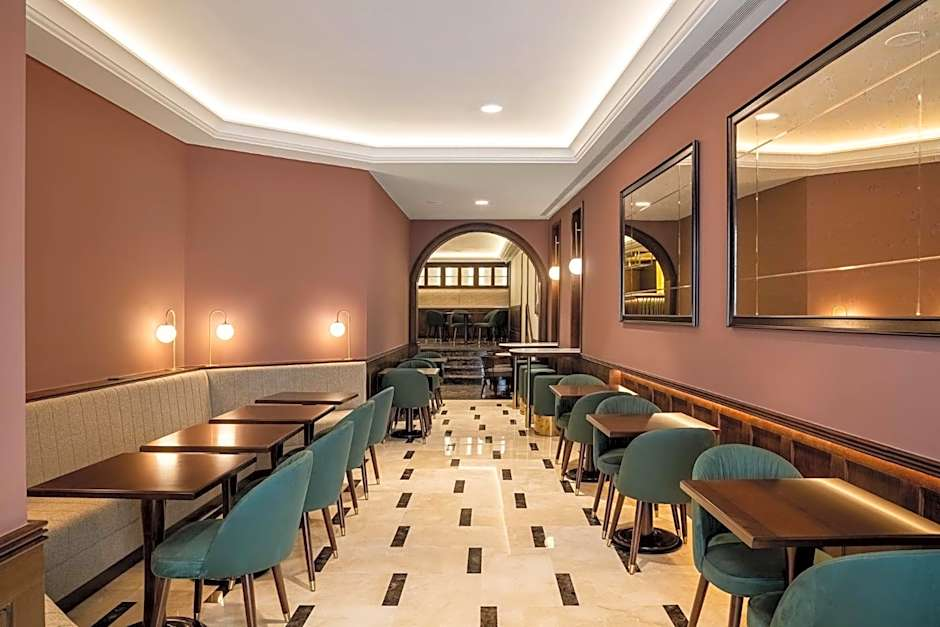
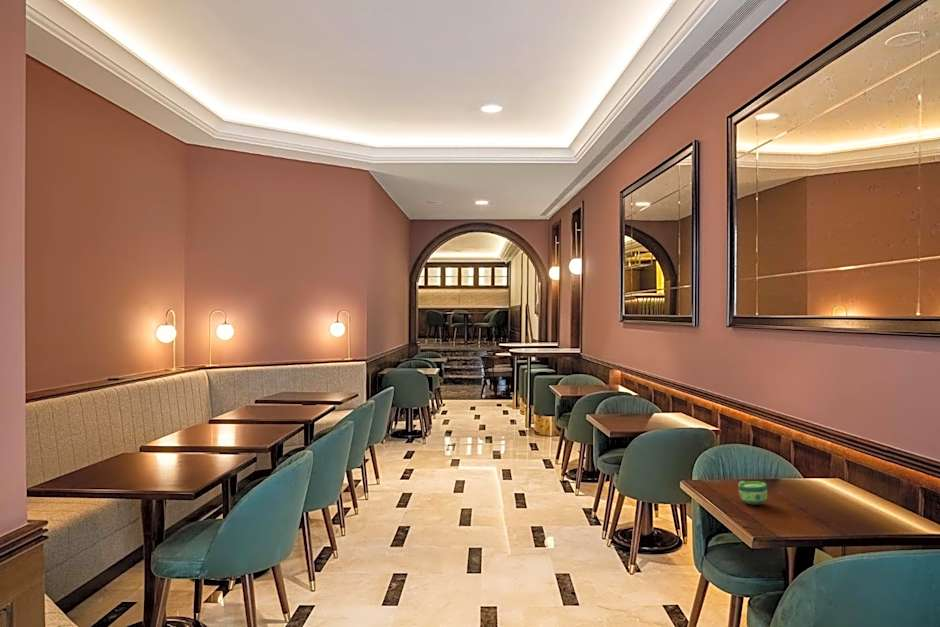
+ cup [737,480,768,505]
